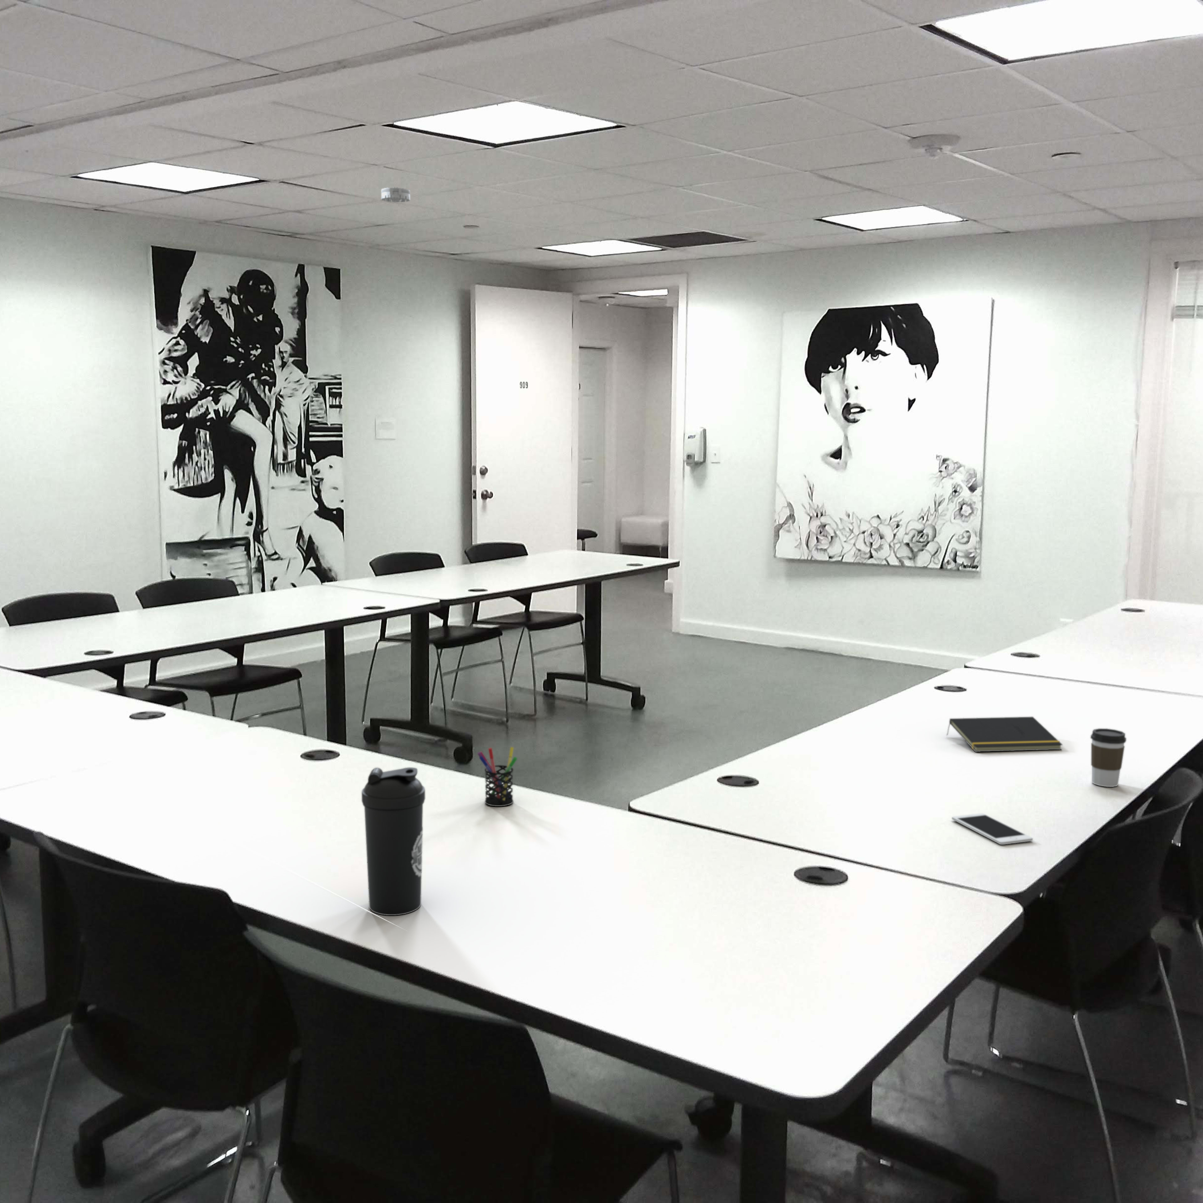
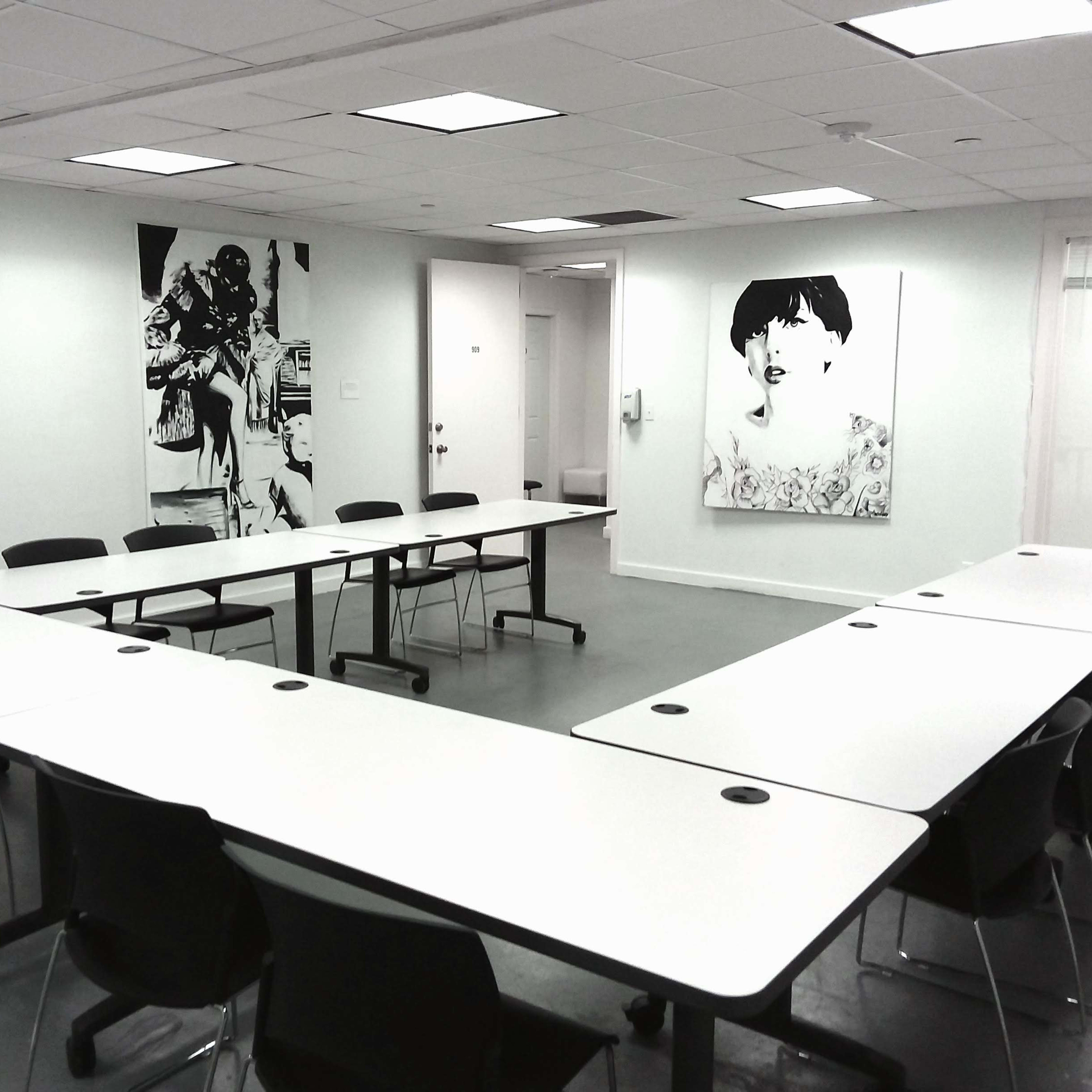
- water bottle [361,767,425,915]
- coffee cup [1091,728,1127,788]
- notepad [946,716,1063,752]
- pen holder [477,747,518,806]
- cell phone [952,813,1033,845]
- smoke detector [381,186,411,203]
